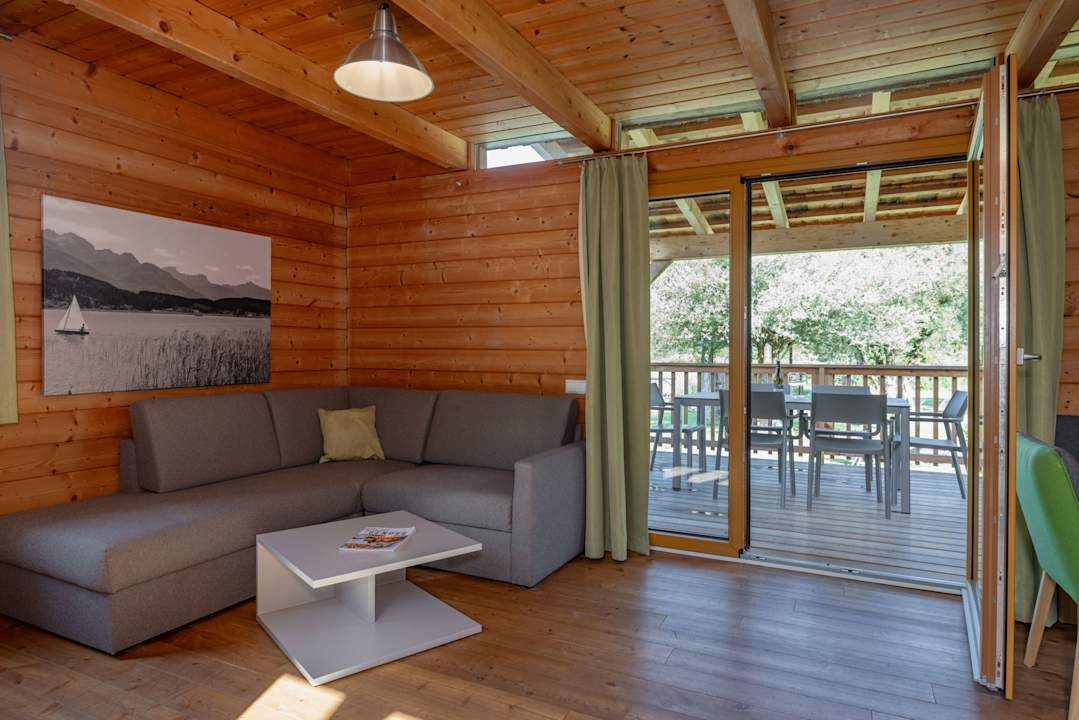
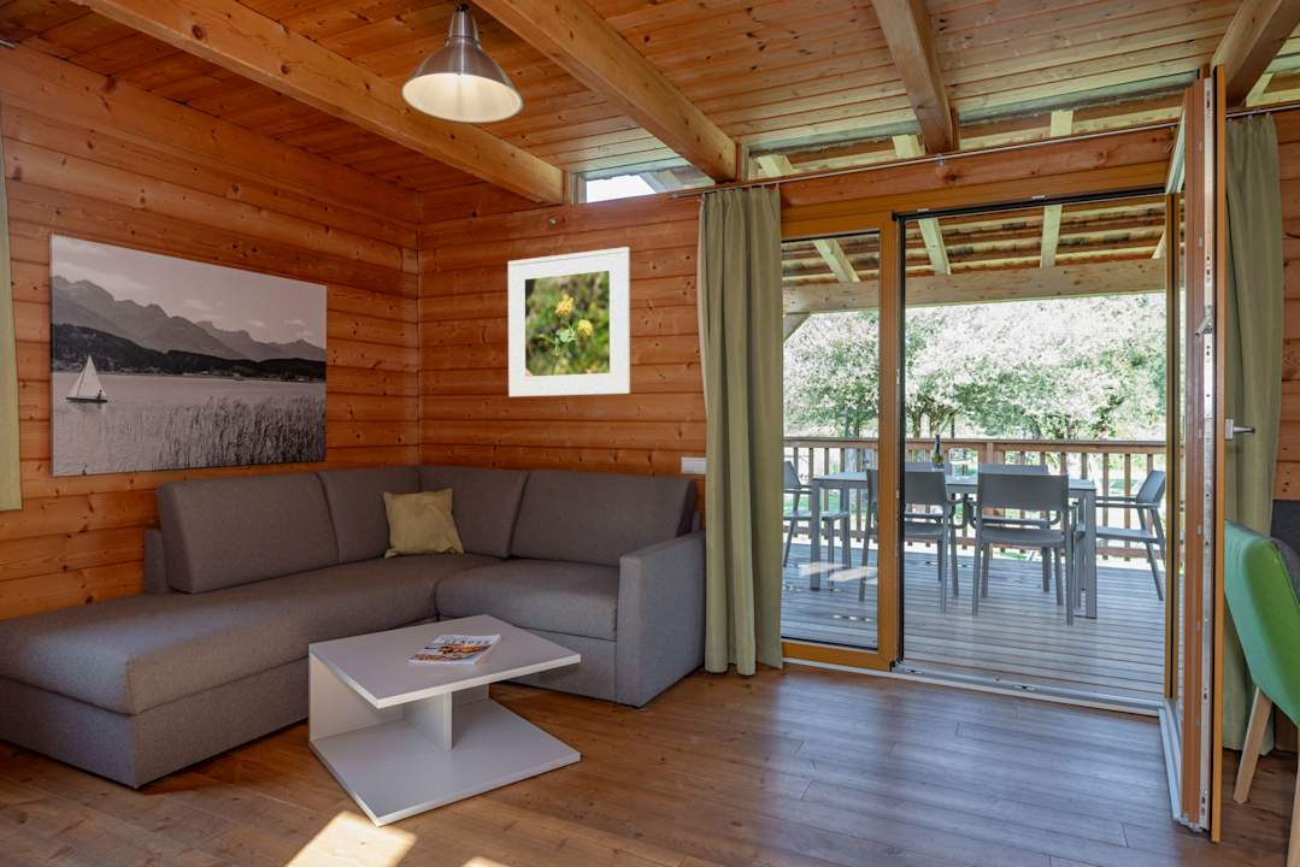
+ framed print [507,246,631,399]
